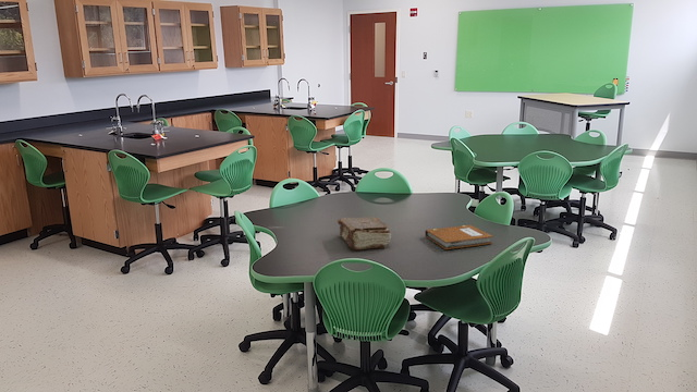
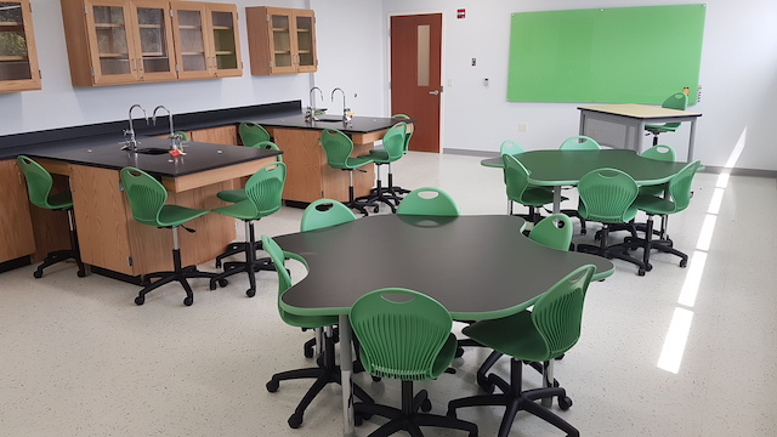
- book [337,216,392,252]
- notebook [424,224,493,250]
